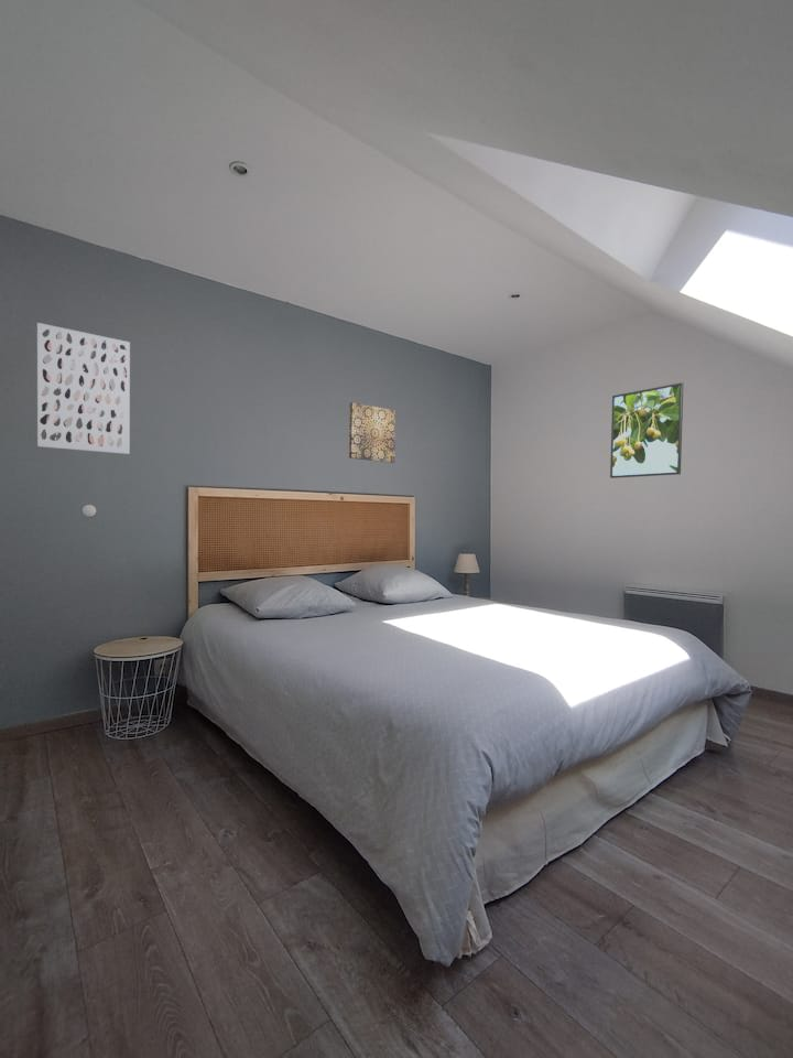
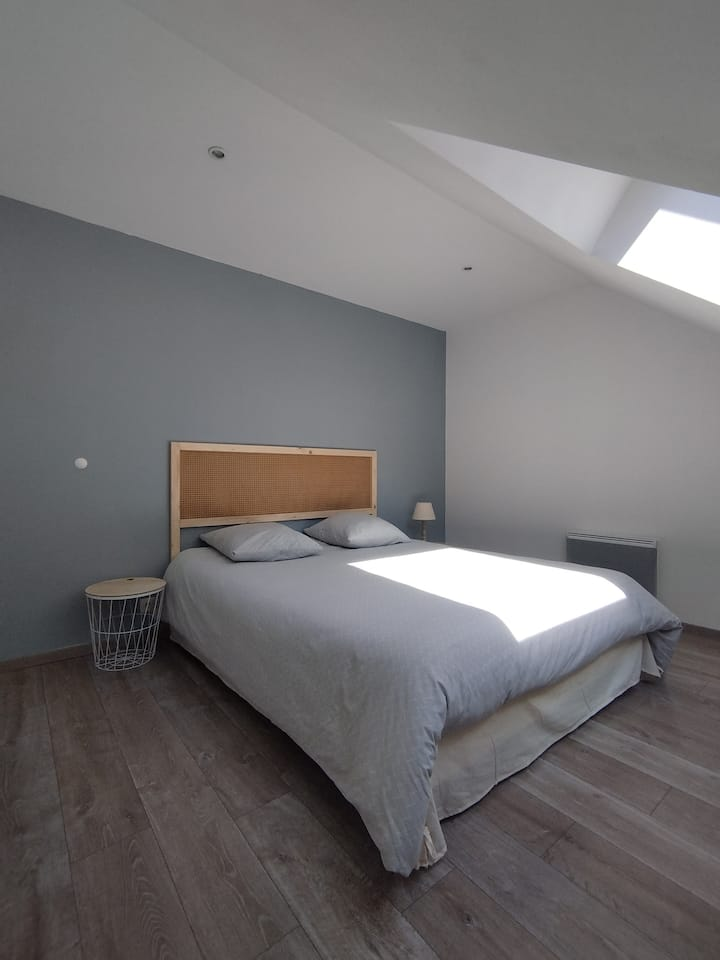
- wall art [36,322,131,455]
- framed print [609,381,685,479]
- wall art [348,401,397,464]
